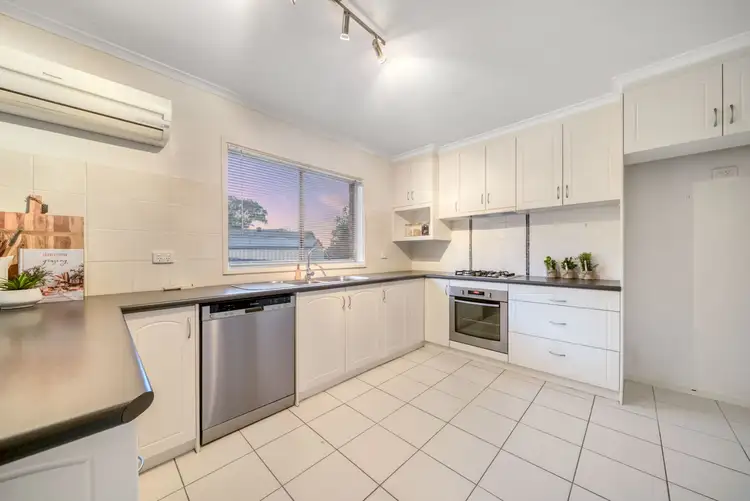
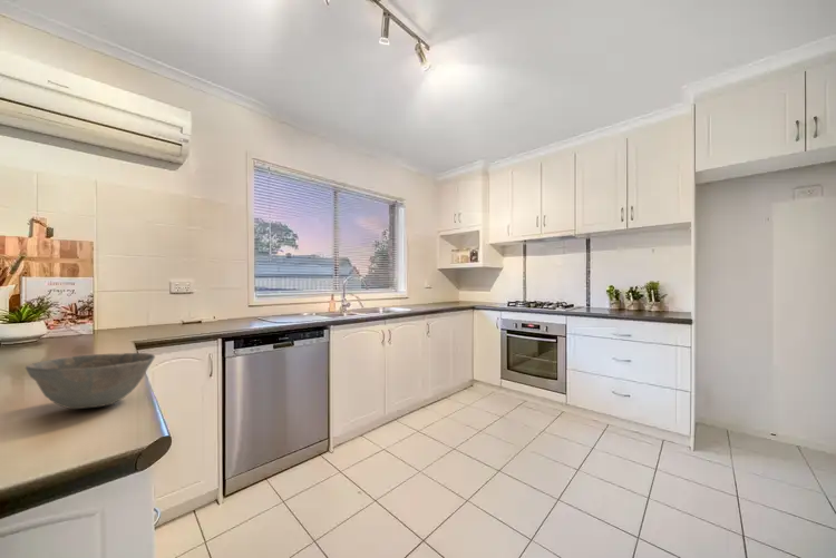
+ bowl [25,352,156,410]
